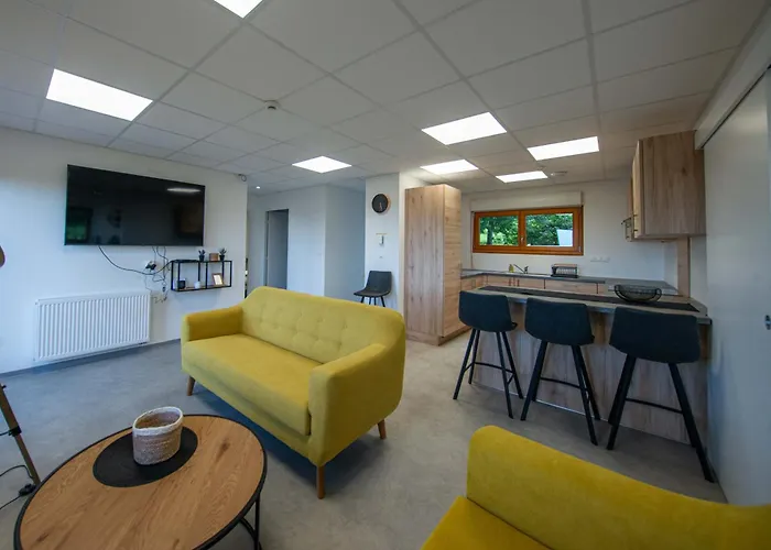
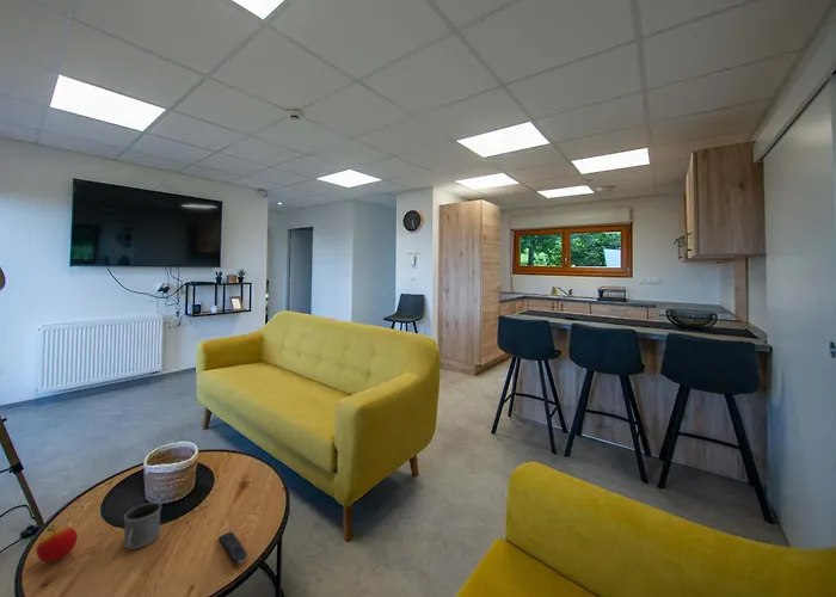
+ apple [36,524,79,564]
+ remote control [217,530,248,565]
+ mug [123,501,162,550]
